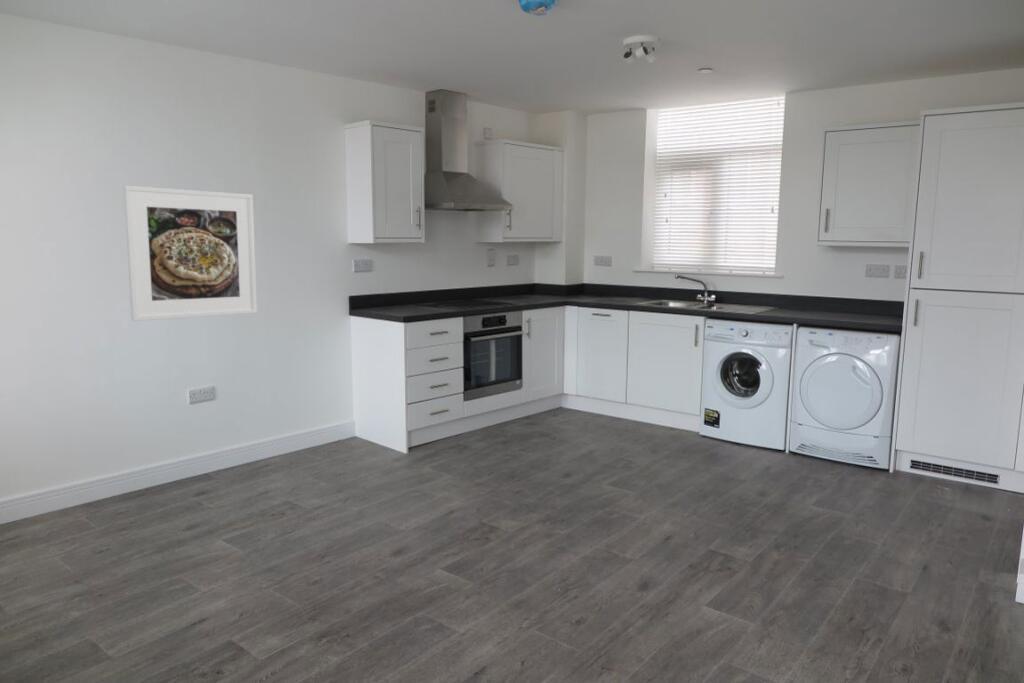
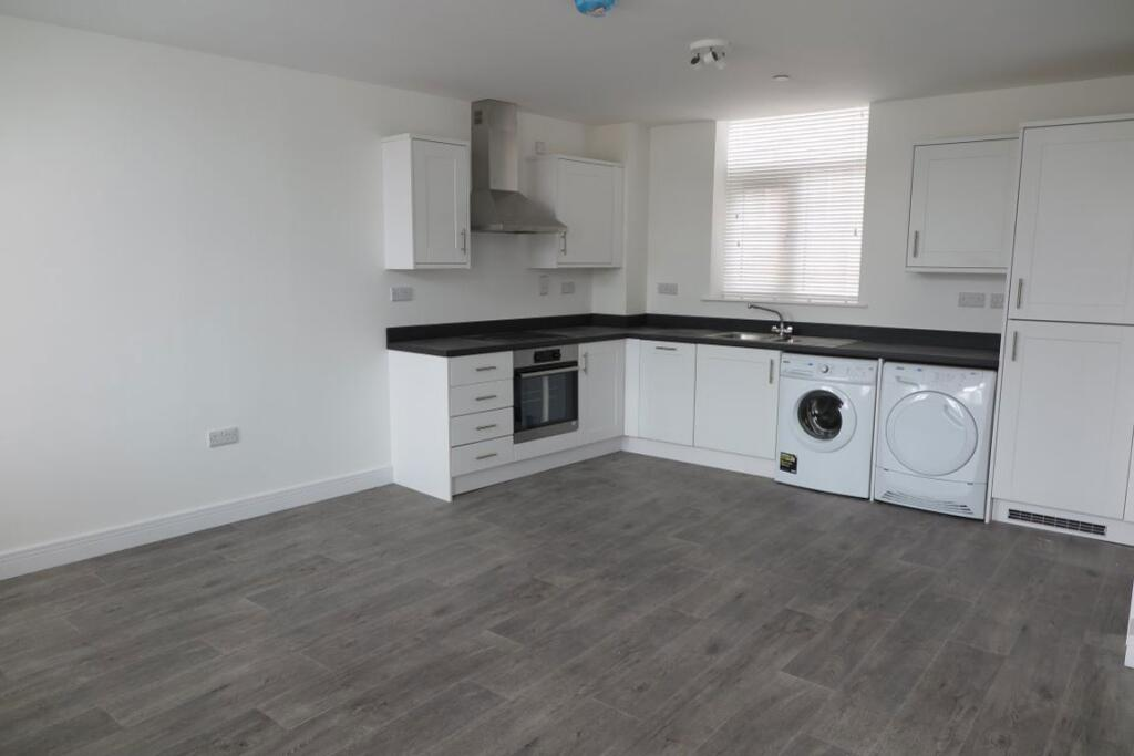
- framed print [123,184,258,322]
